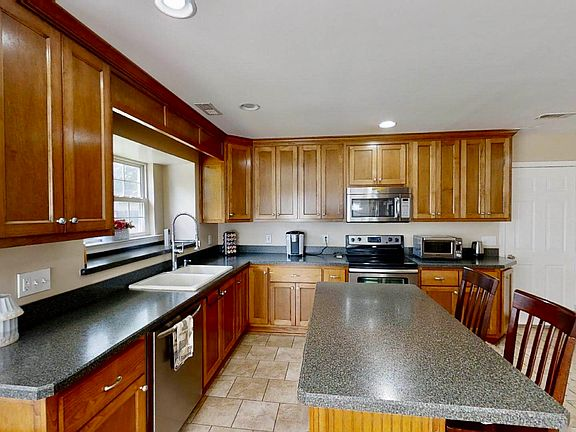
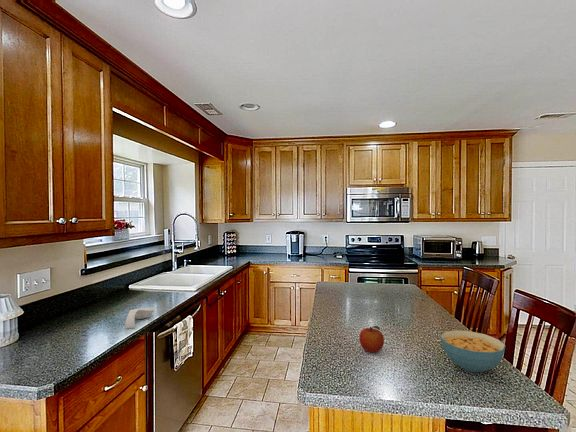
+ spoon rest [124,307,155,329]
+ fruit [359,325,385,354]
+ cereal bowl [439,329,506,373]
